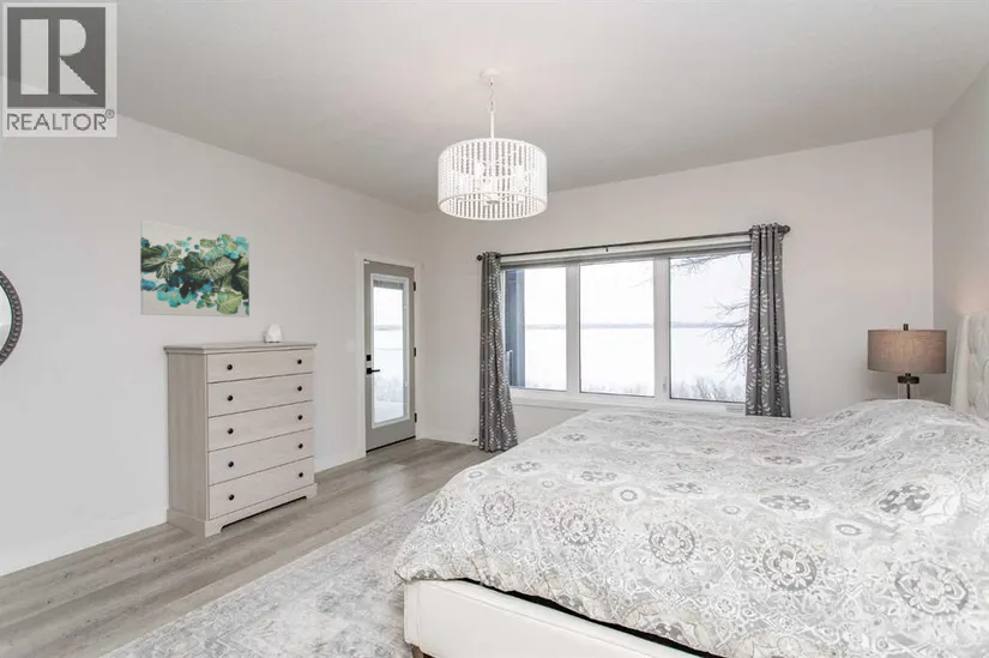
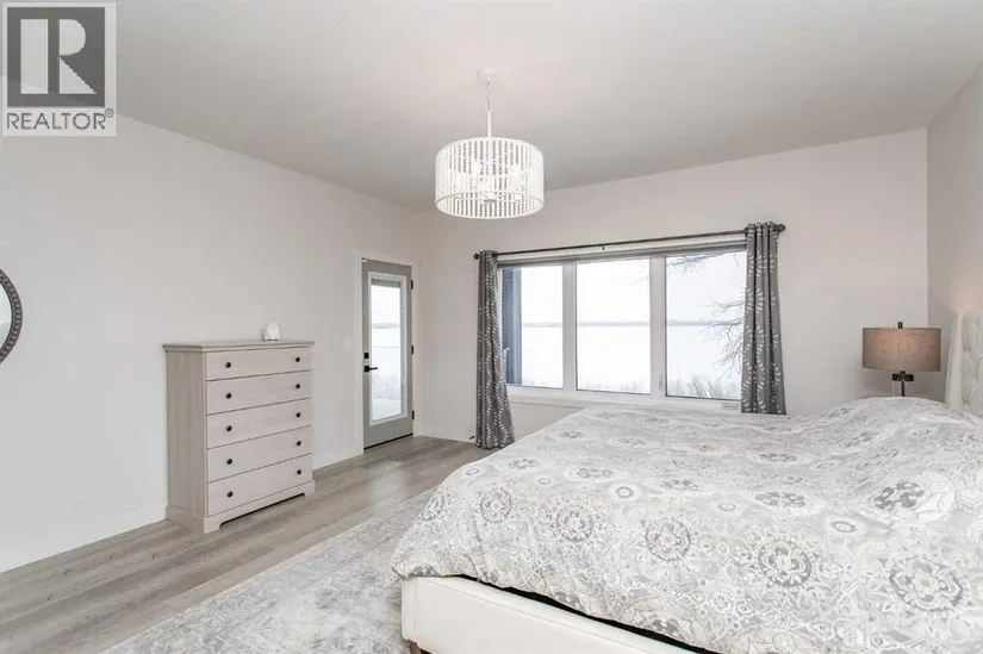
- wall art [139,218,251,319]
